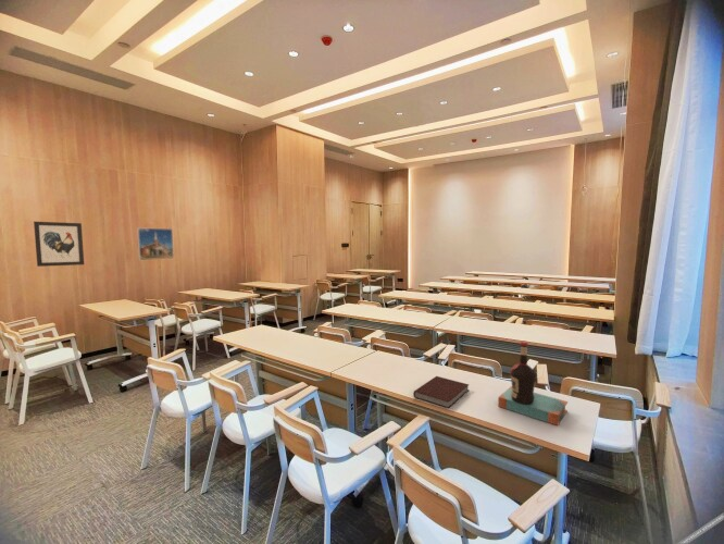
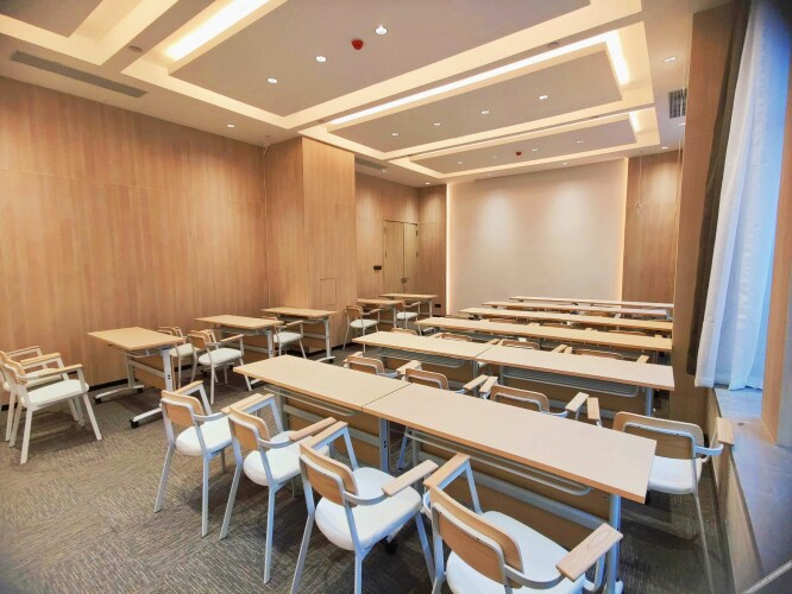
- notebook [412,375,471,409]
- bottle [497,341,569,426]
- wall art [33,221,85,268]
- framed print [136,226,175,261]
